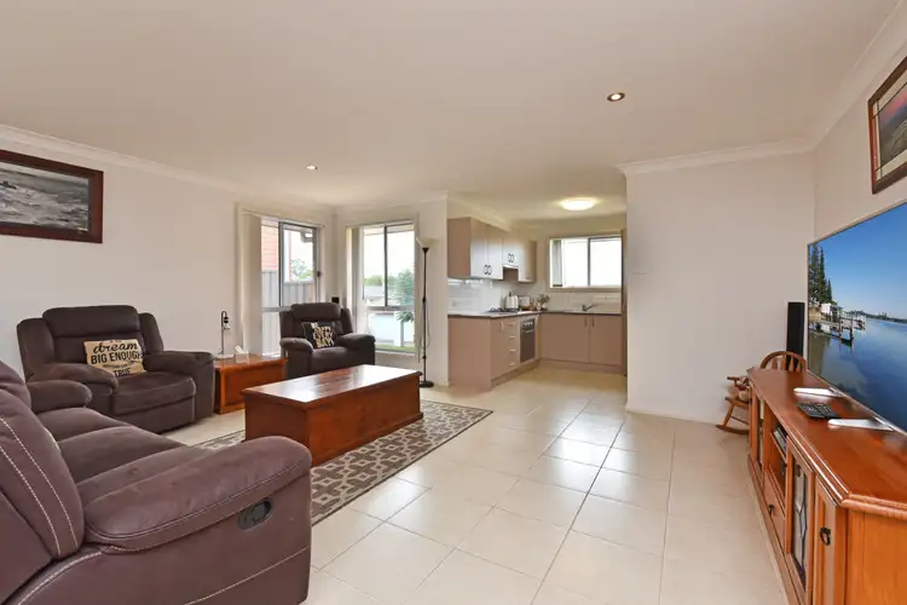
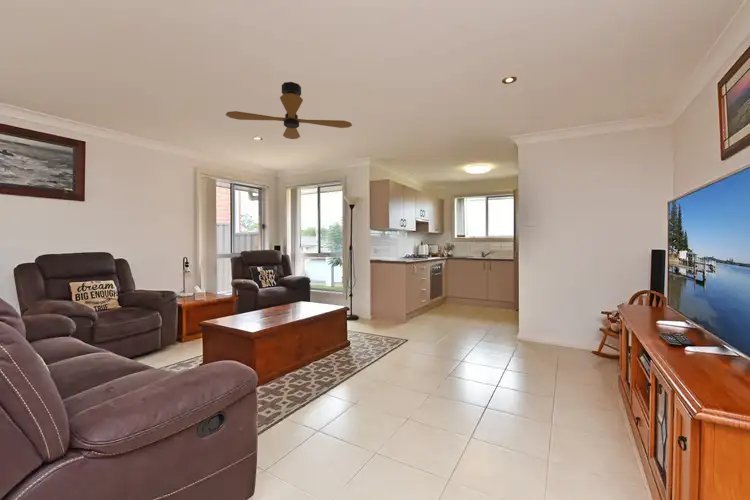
+ ceiling fan [225,81,353,140]
